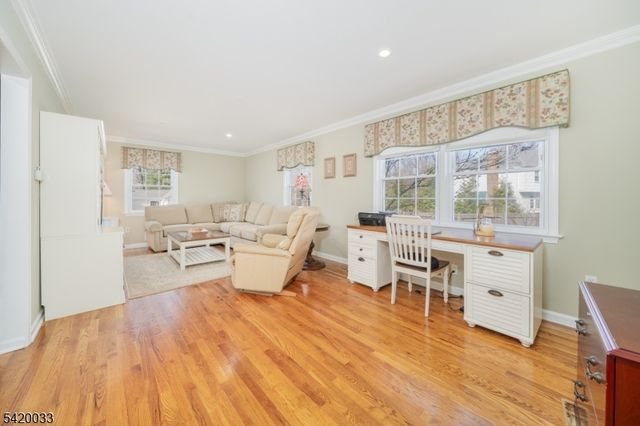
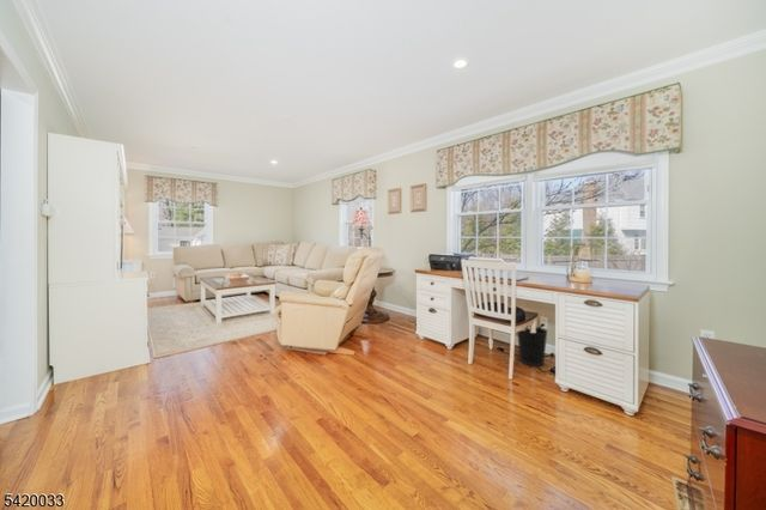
+ wastebasket [516,326,549,366]
